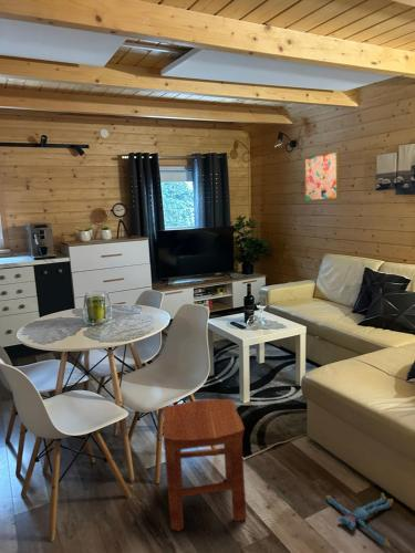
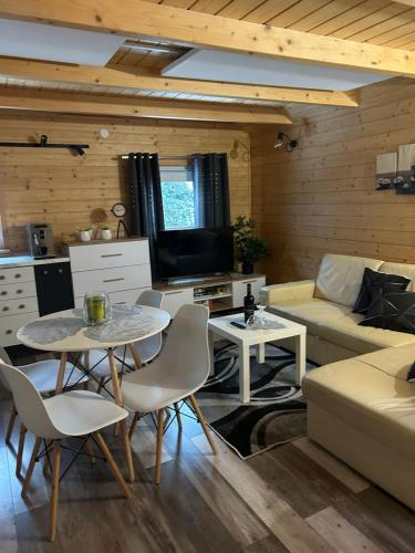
- stool [162,398,248,532]
- wall art [303,149,341,202]
- plush toy [325,492,394,549]
